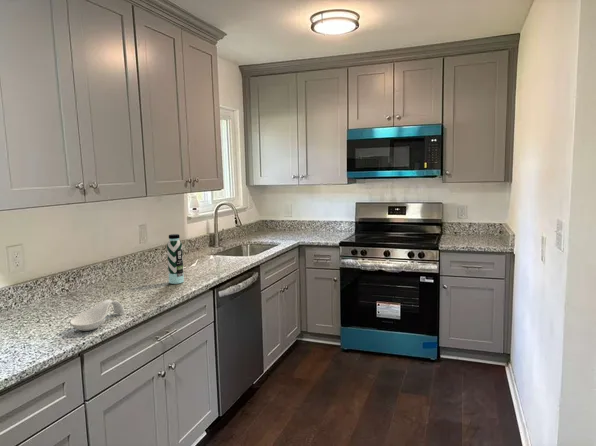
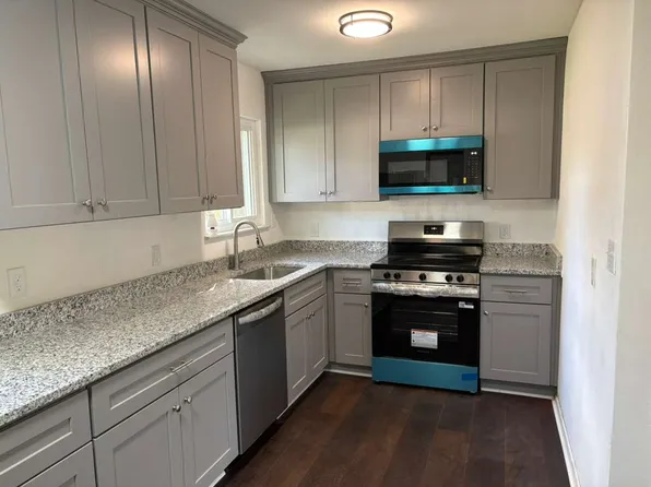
- spoon rest [69,299,125,332]
- water bottle [166,233,185,285]
